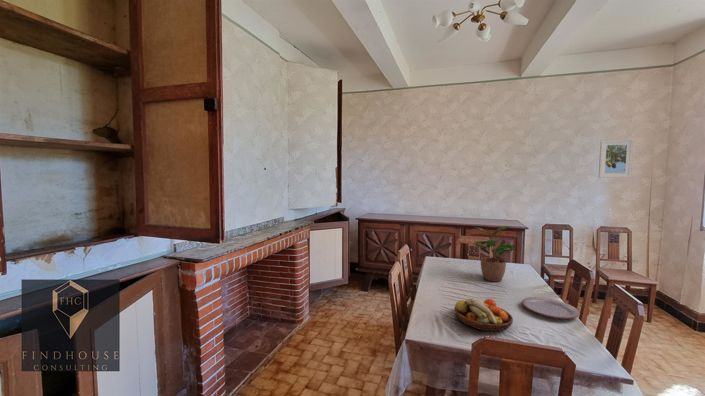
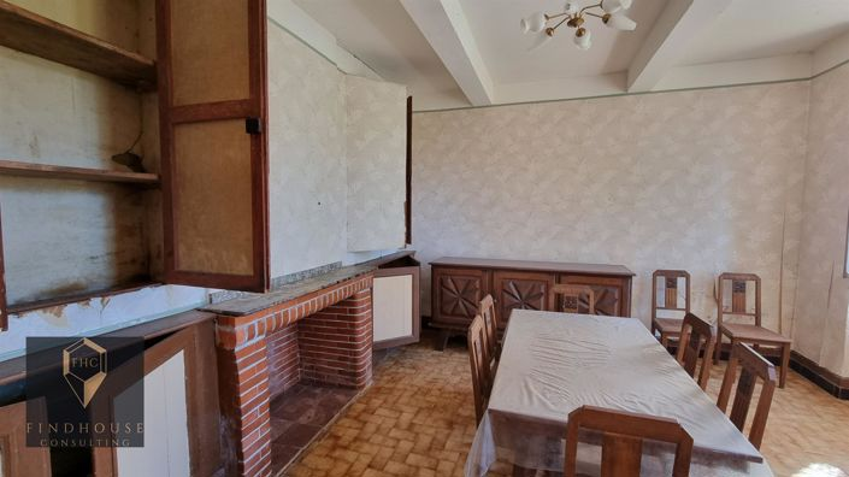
- potted plant [472,225,517,283]
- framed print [598,139,634,179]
- plate [521,296,581,320]
- fruit bowl [453,297,514,332]
